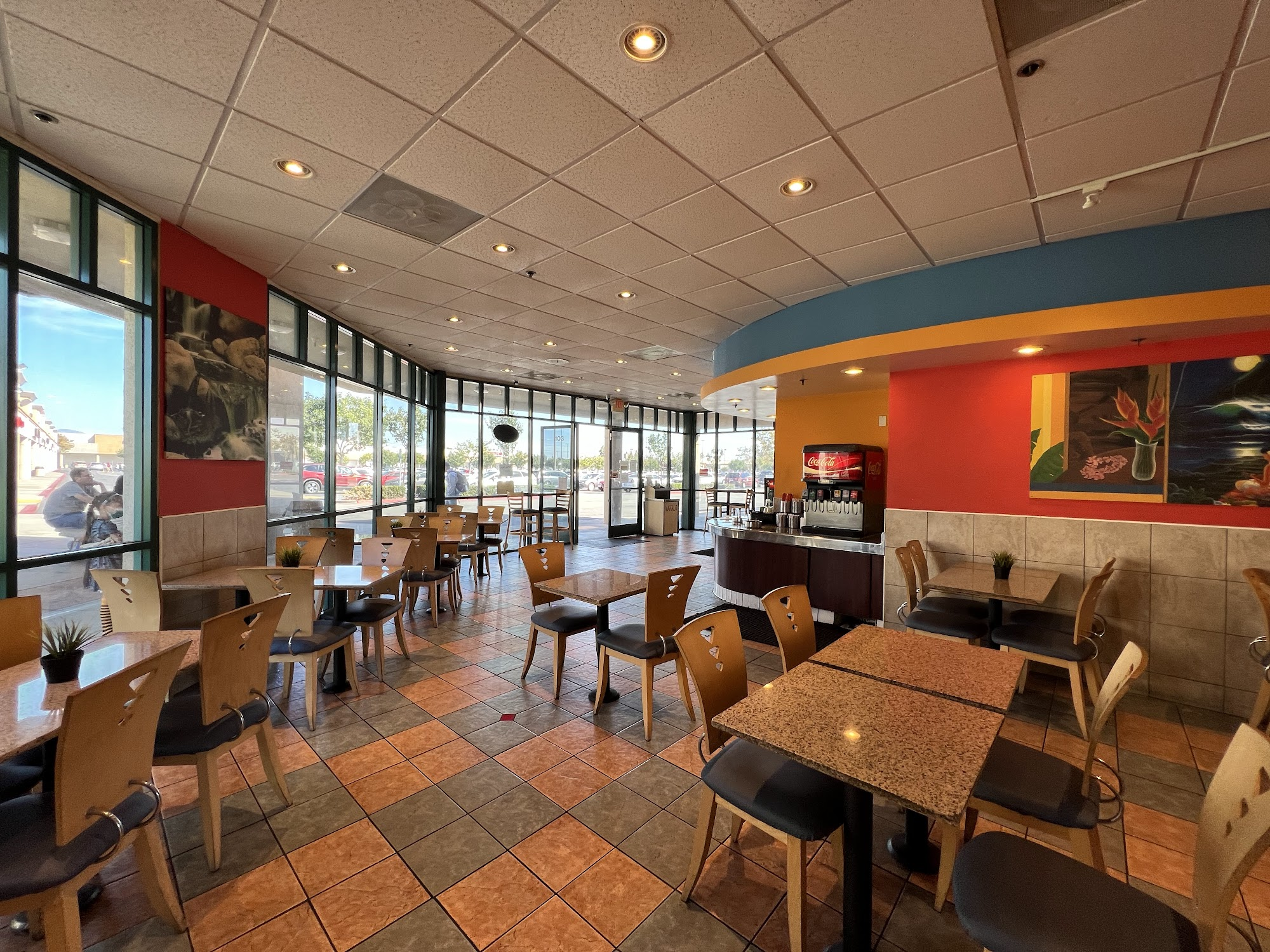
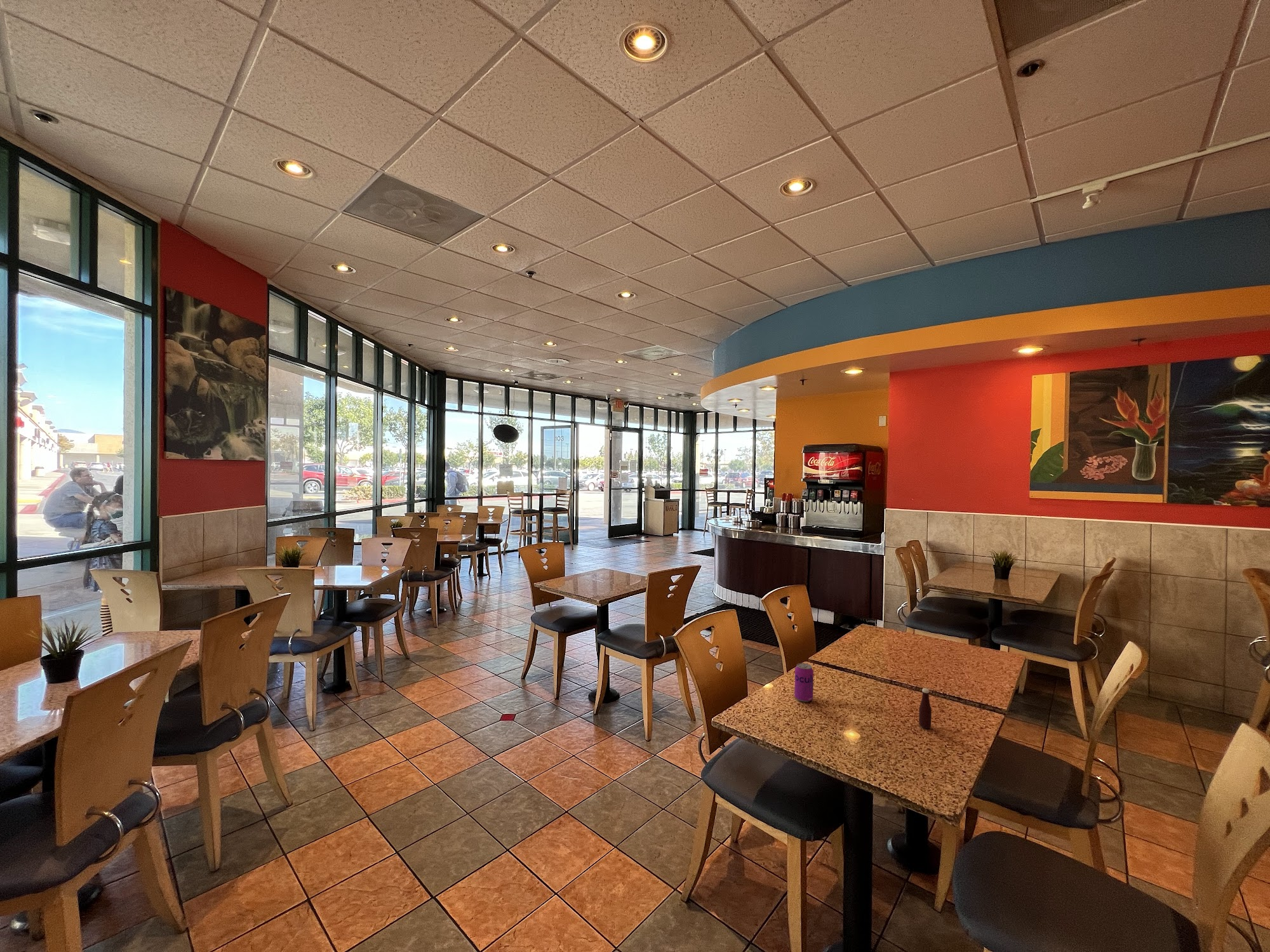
+ beverage can [794,663,814,703]
+ tabasco sauce [918,687,932,729]
